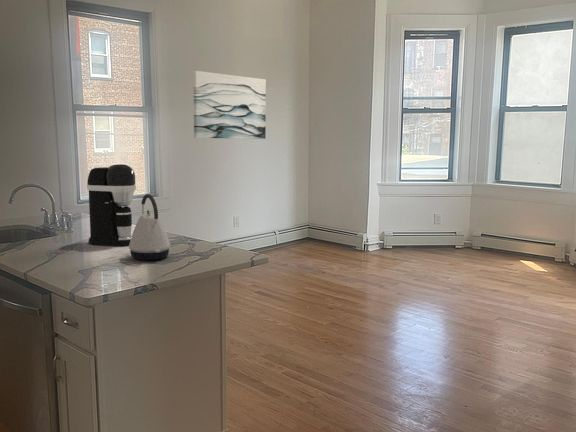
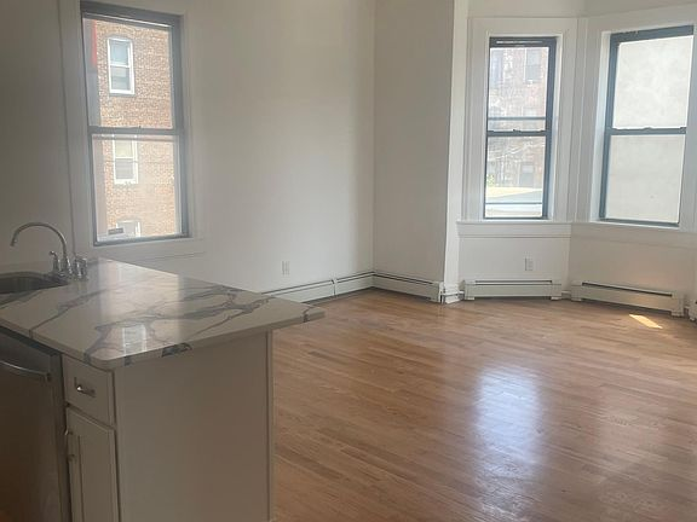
- coffee maker [86,163,137,247]
- kettle [128,193,171,261]
- wall art [192,70,267,140]
